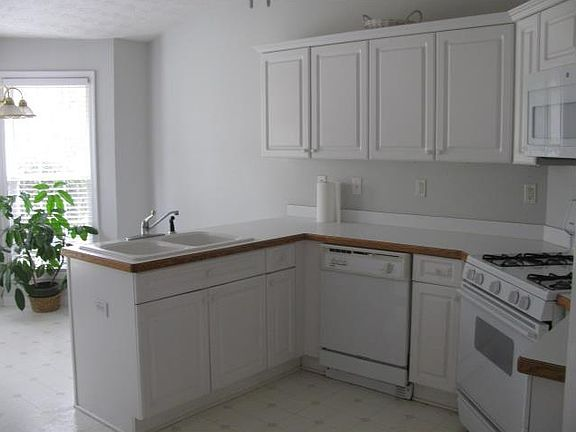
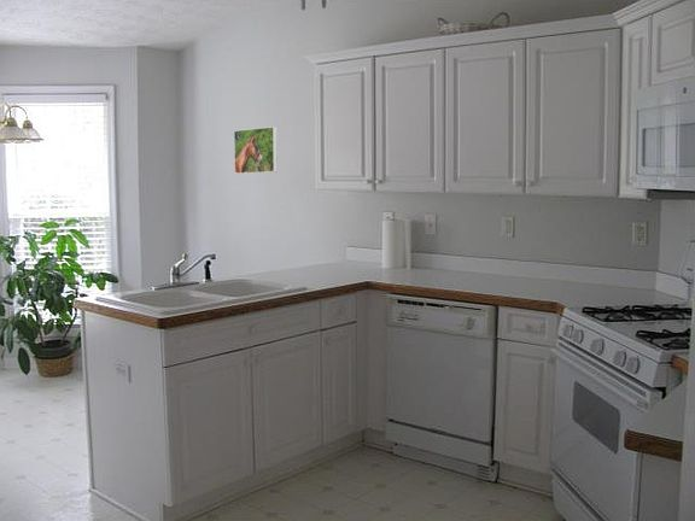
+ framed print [233,125,279,175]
